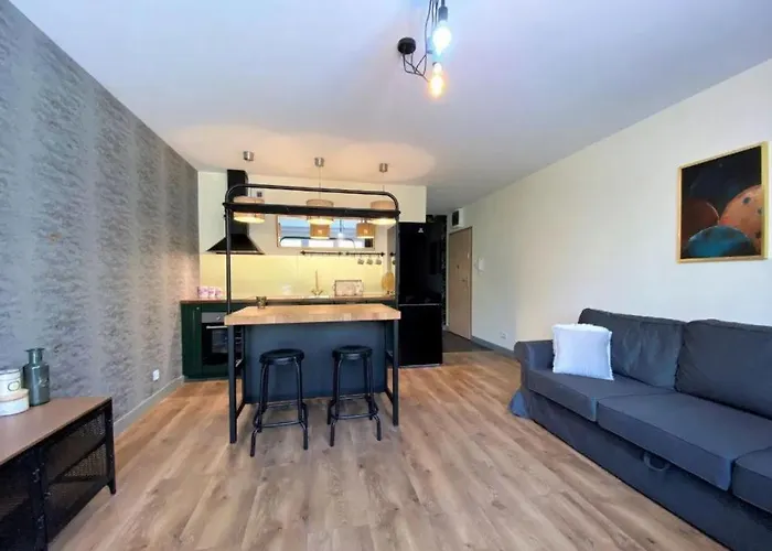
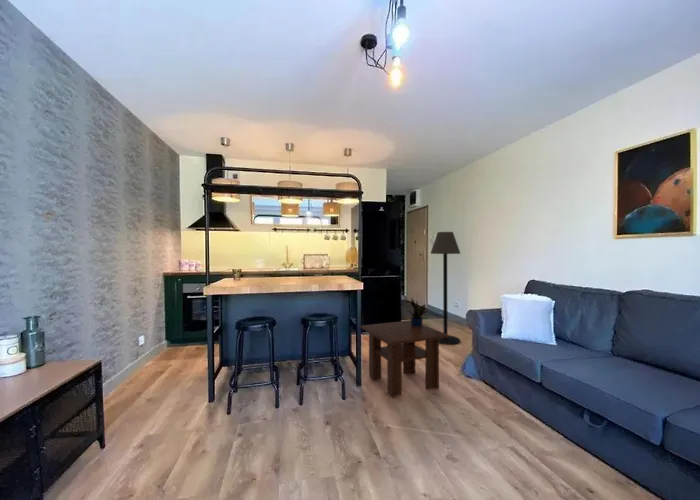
+ coffee table [360,319,449,399]
+ floor lamp [429,231,462,346]
+ potted plant [407,297,429,327]
